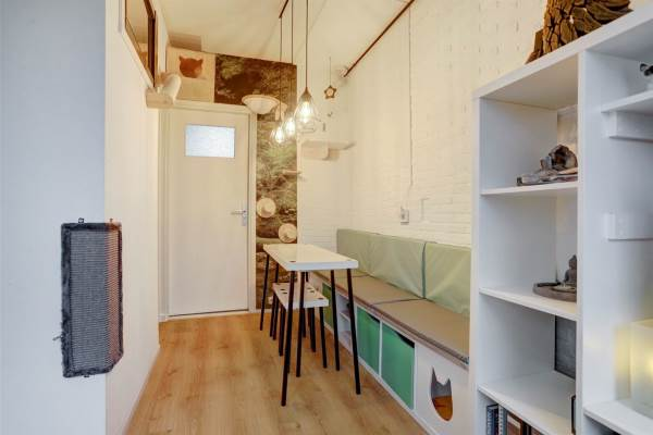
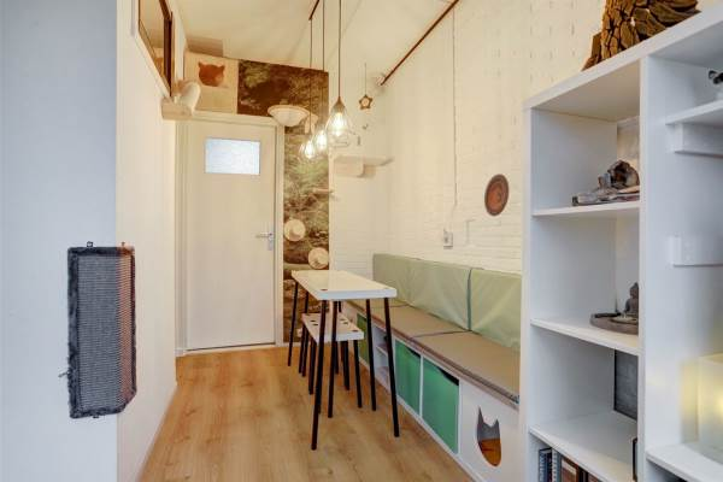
+ decorative plate [483,174,510,217]
